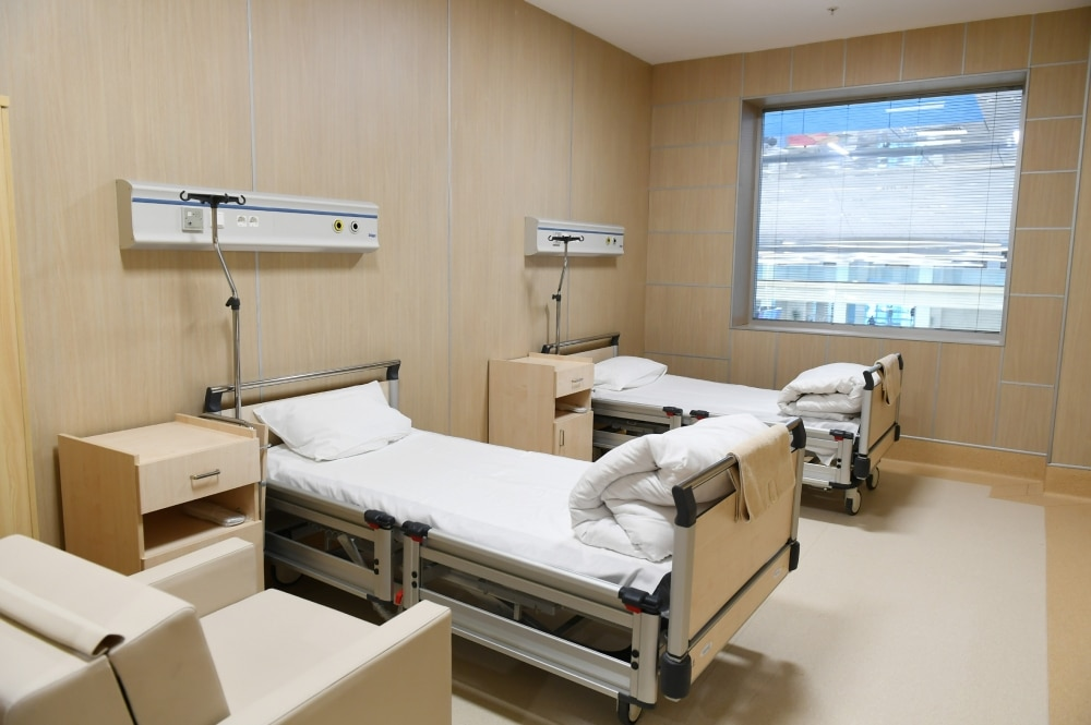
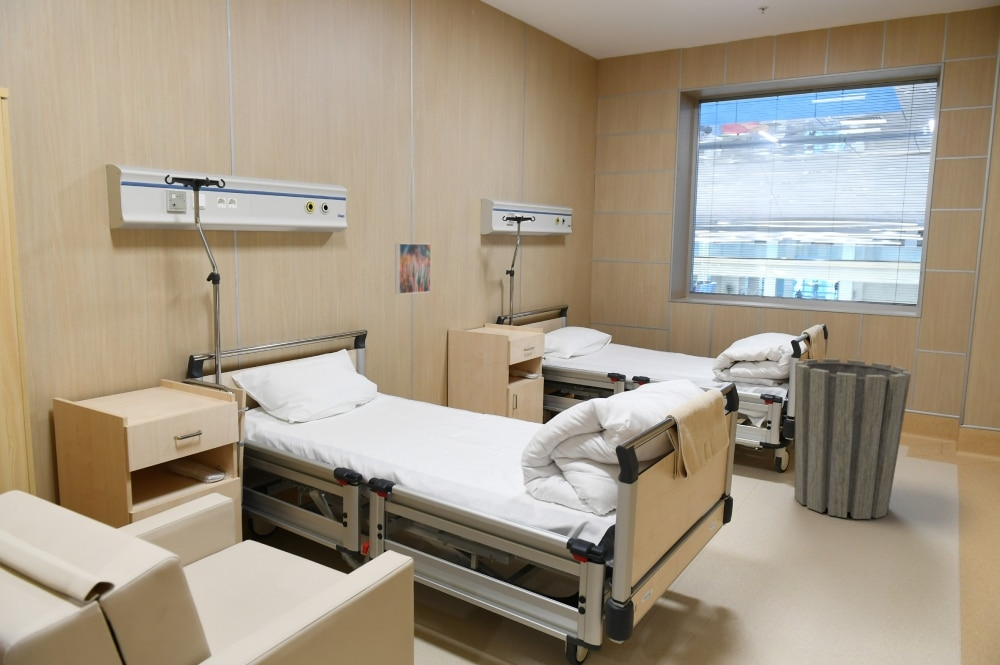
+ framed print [394,242,432,295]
+ trash can [794,358,912,520]
